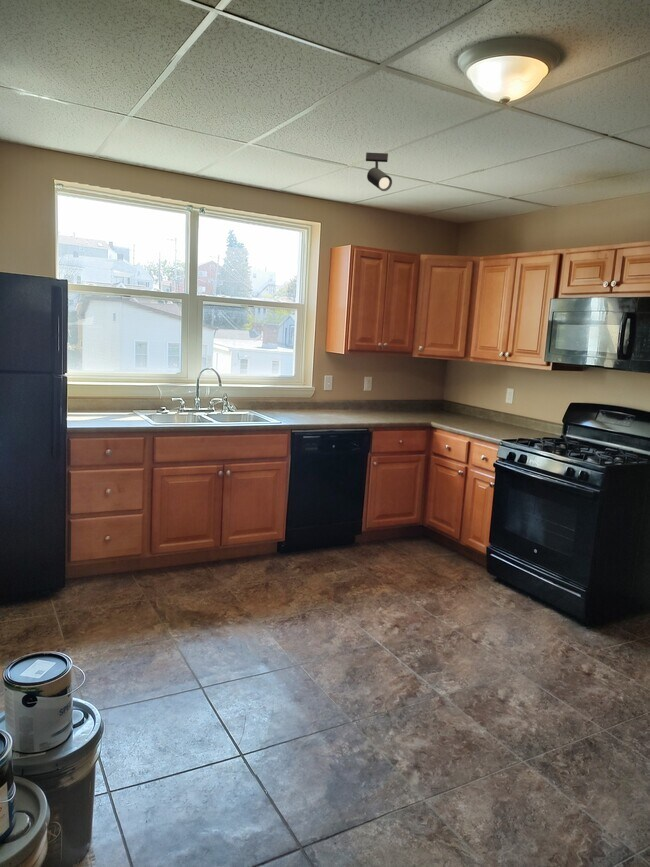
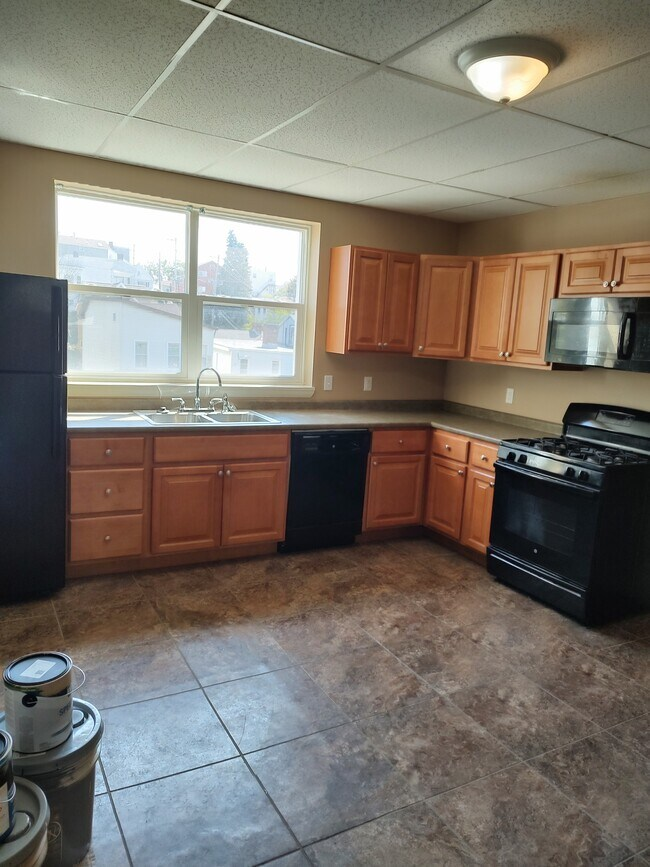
- track light [365,152,393,192]
